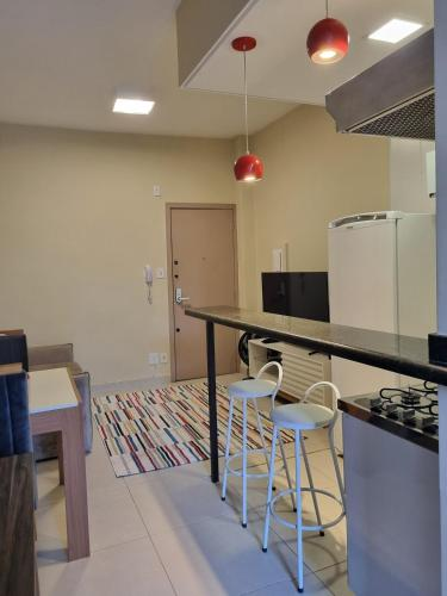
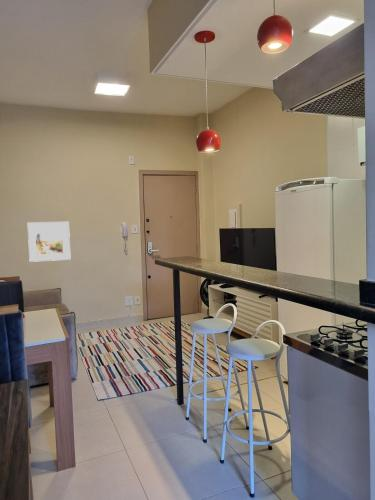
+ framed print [27,221,72,263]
